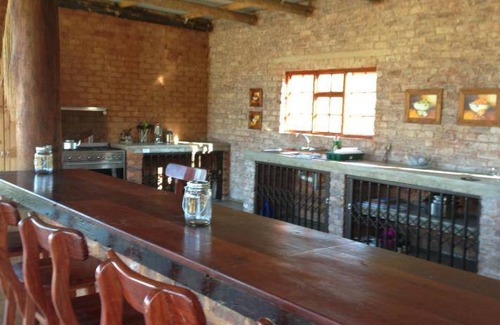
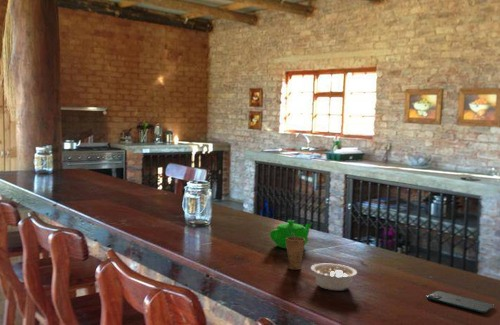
+ legume [310,263,358,291]
+ teapot [269,219,313,250]
+ cup [286,233,305,271]
+ smartphone [426,290,495,314]
